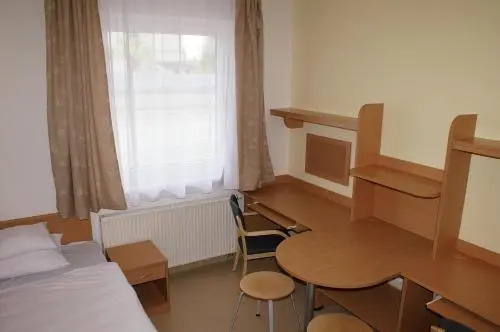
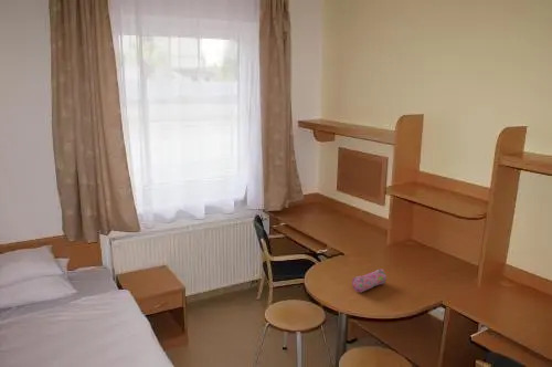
+ pencil case [351,268,388,293]
